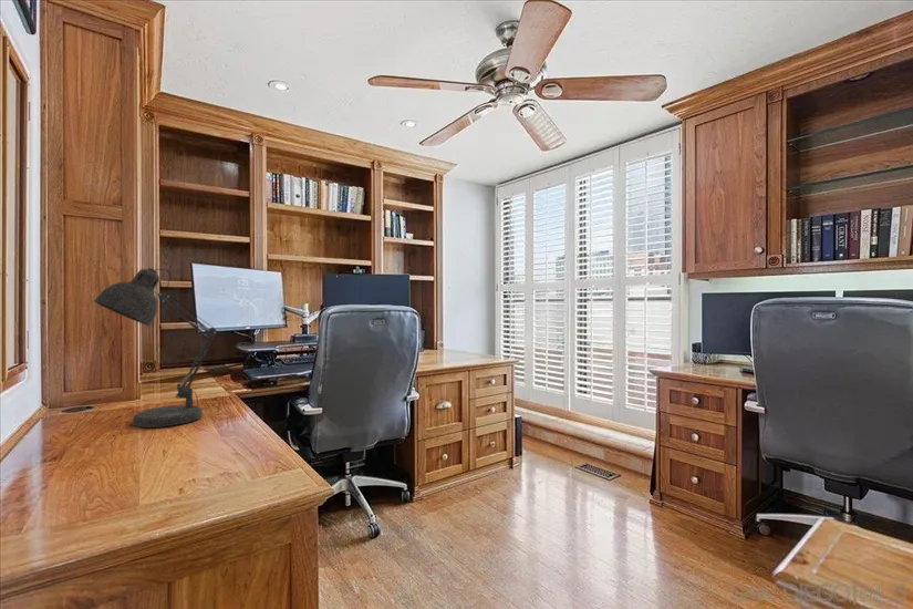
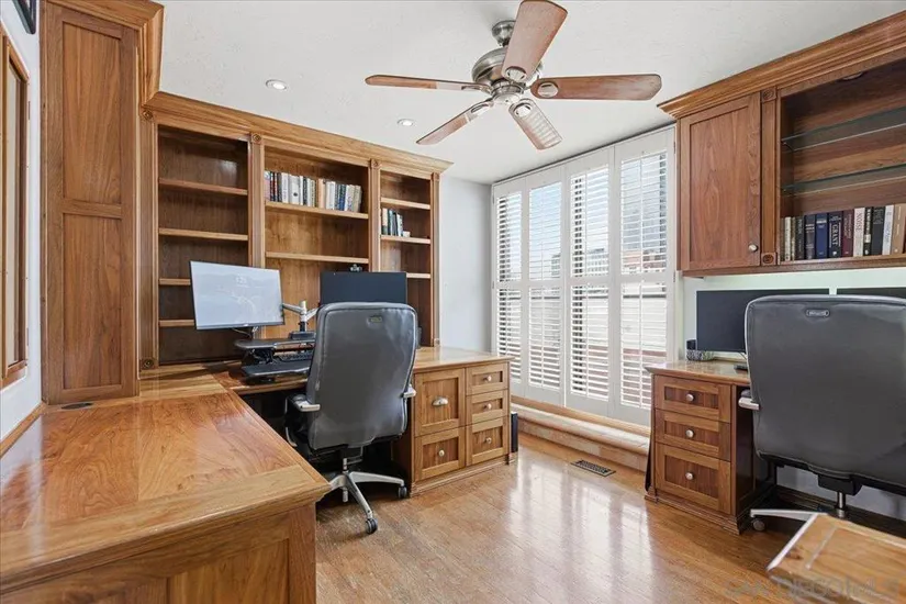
- desk lamp [93,267,219,429]
